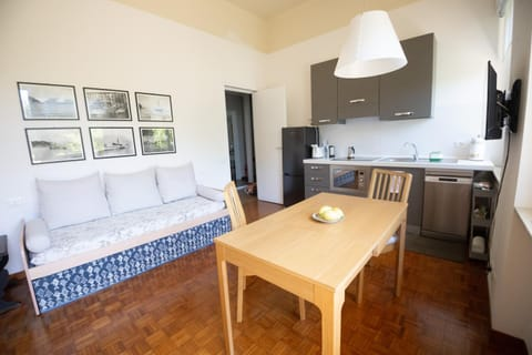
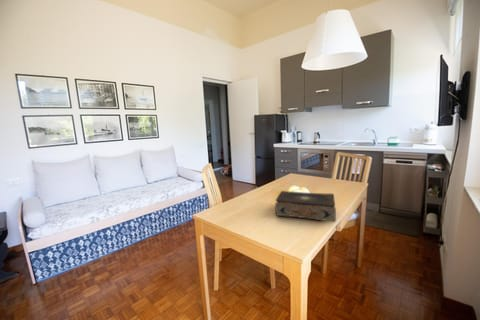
+ book [274,190,337,223]
